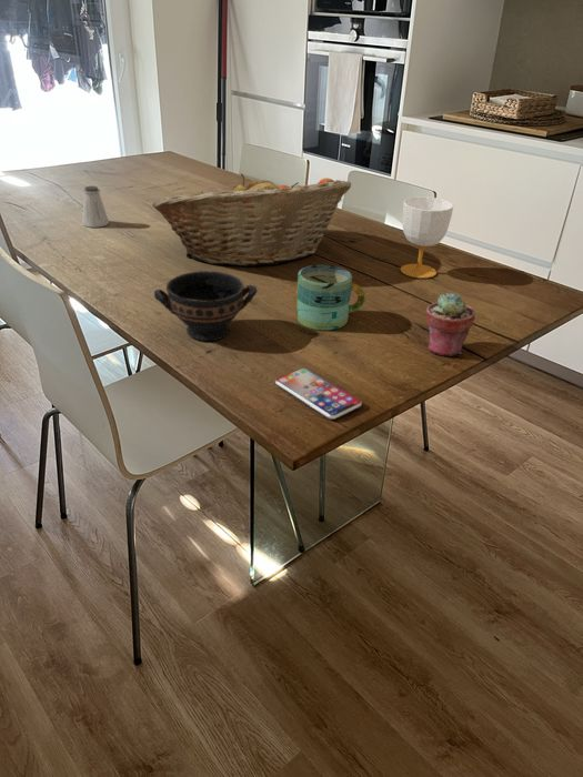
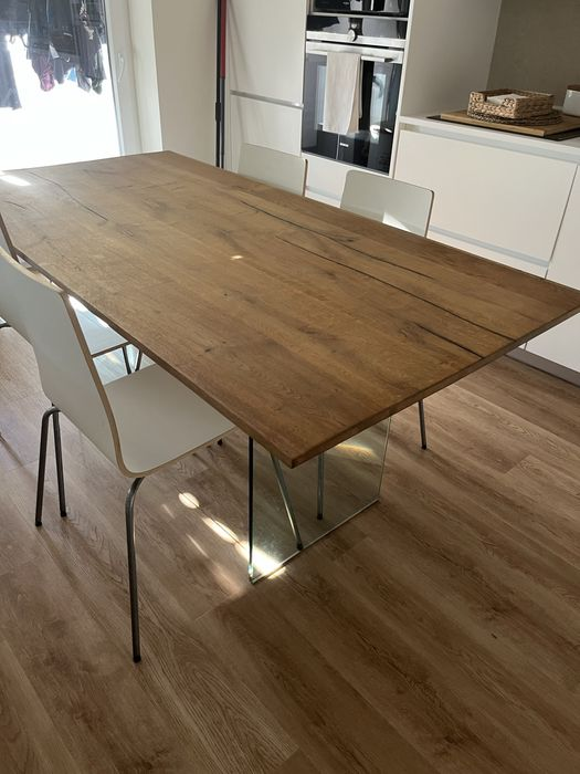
- mug [295,263,366,331]
- saltshaker [81,185,110,229]
- smartphone [274,367,363,420]
- bowl [153,270,258,342]
- fruit basket [151,173,352,268]
- potted succulent [424,292,476,357]
- cup [400,195,454,280]
